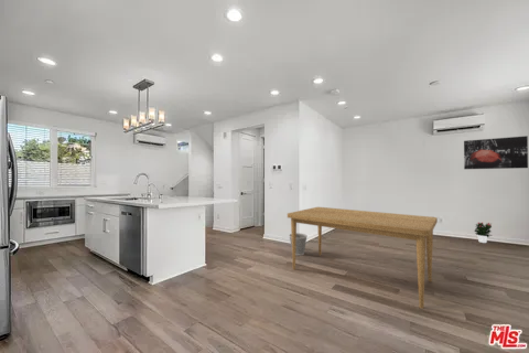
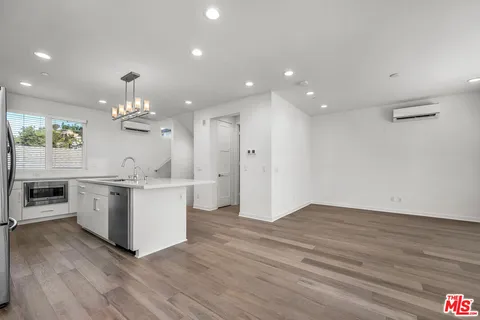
- wall art [463,135,529,170]
- potted flower [474,222,494,244]
- wastebasket [288,232,309,256]
- dining table [287,206,439,310]
